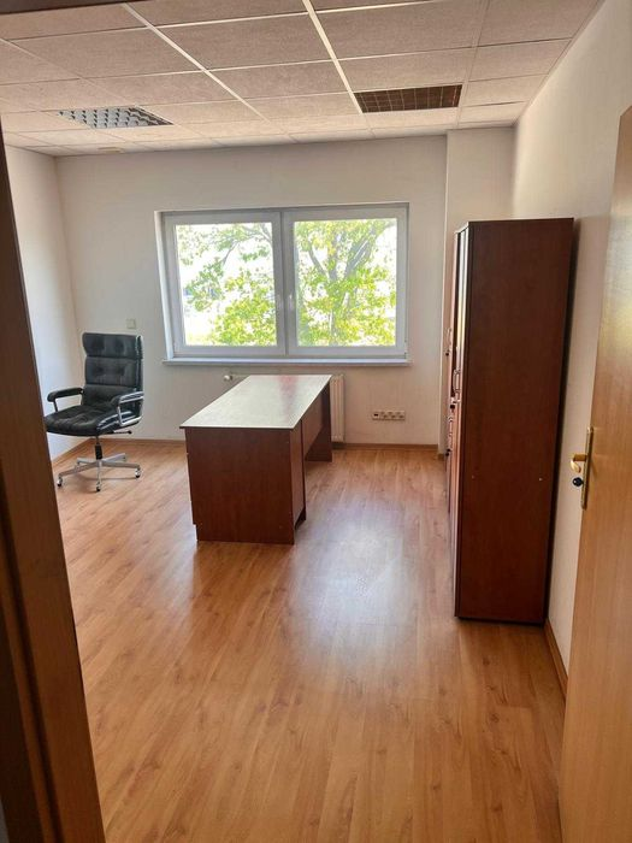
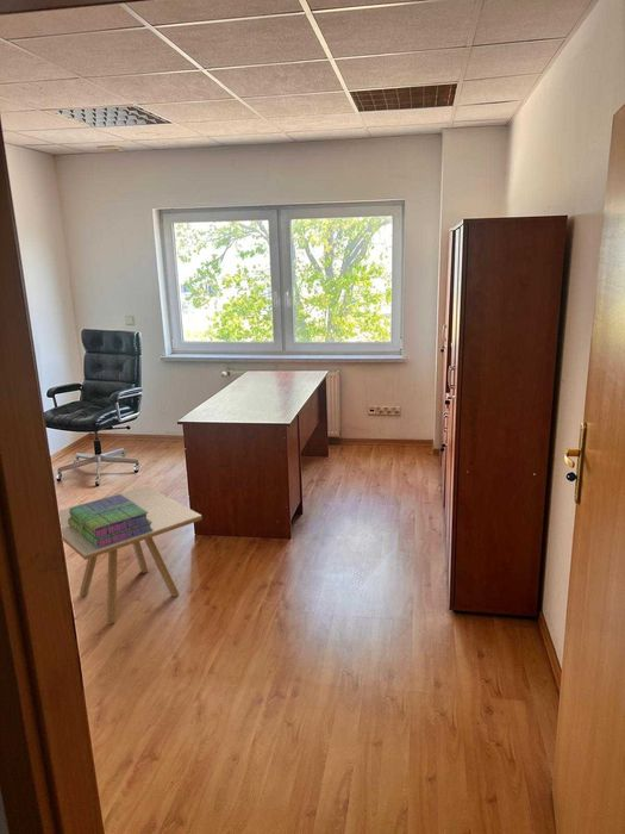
+ stack of books [68,493,154,548]
+ side table [58,485,204,626]
